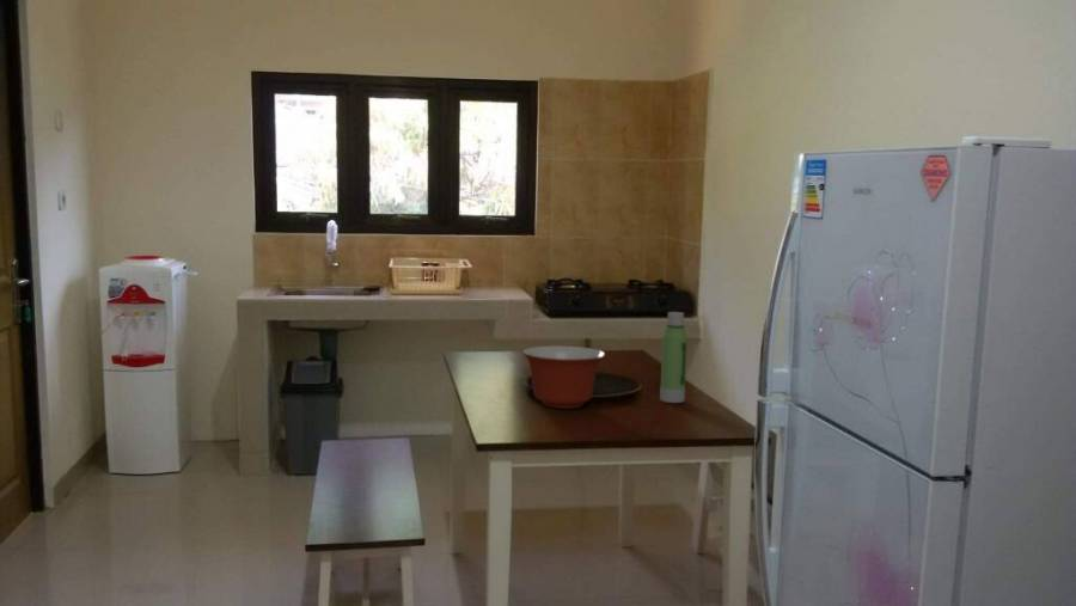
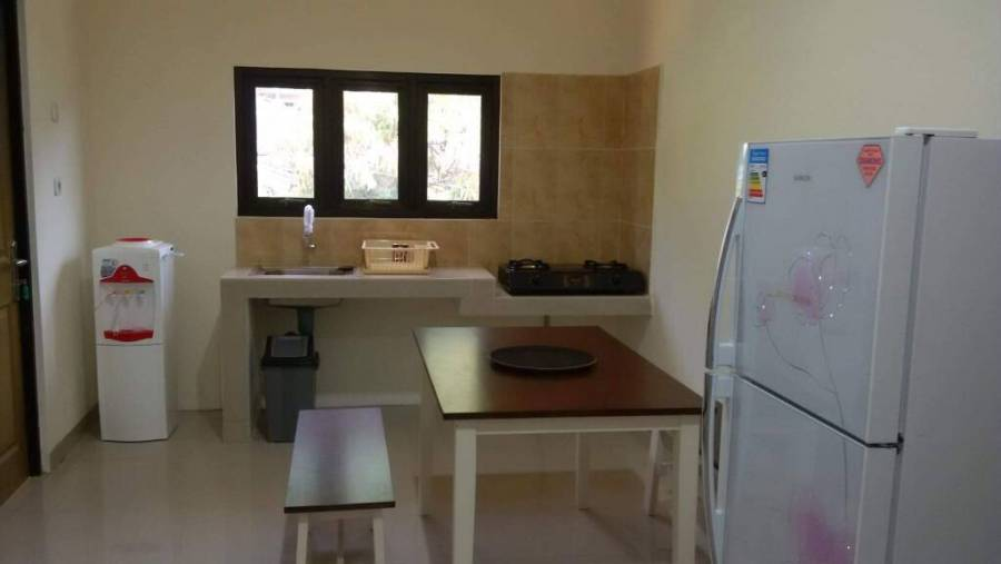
- water bottle [659,311,689,404]
- mixing bowl [521,344,606,410]
